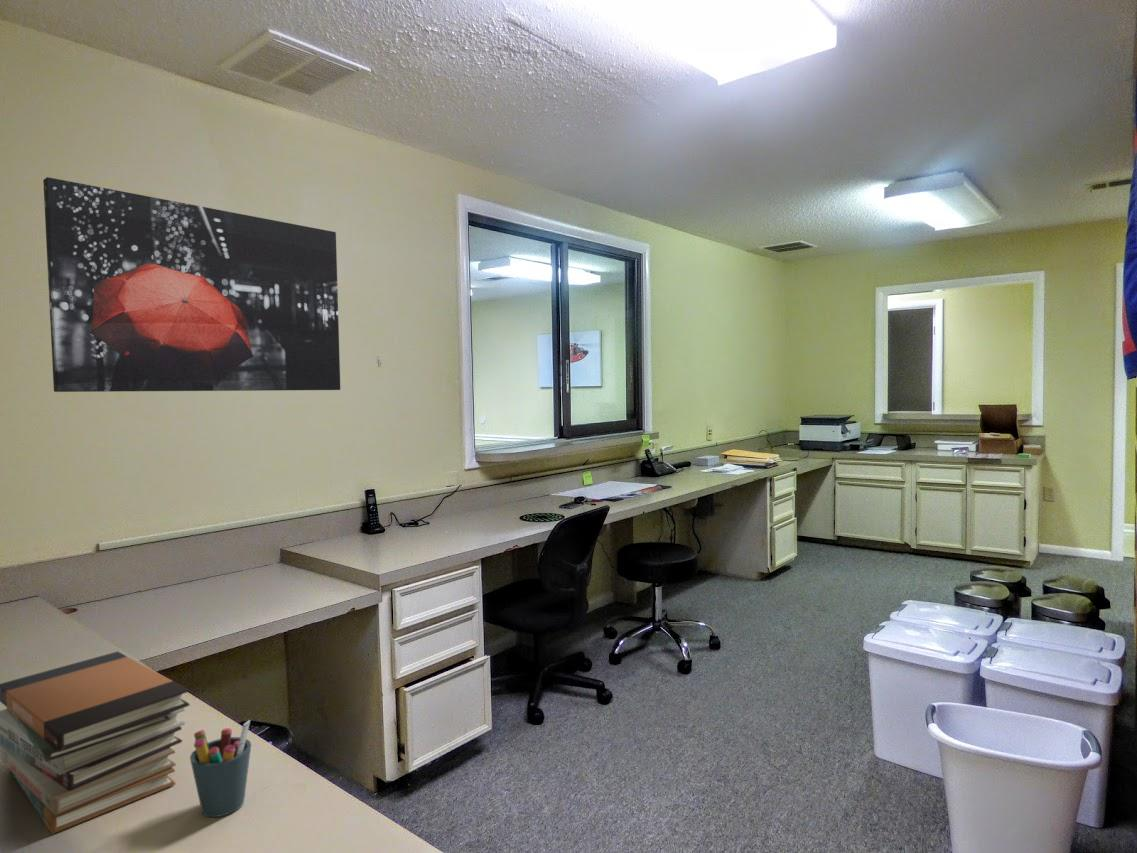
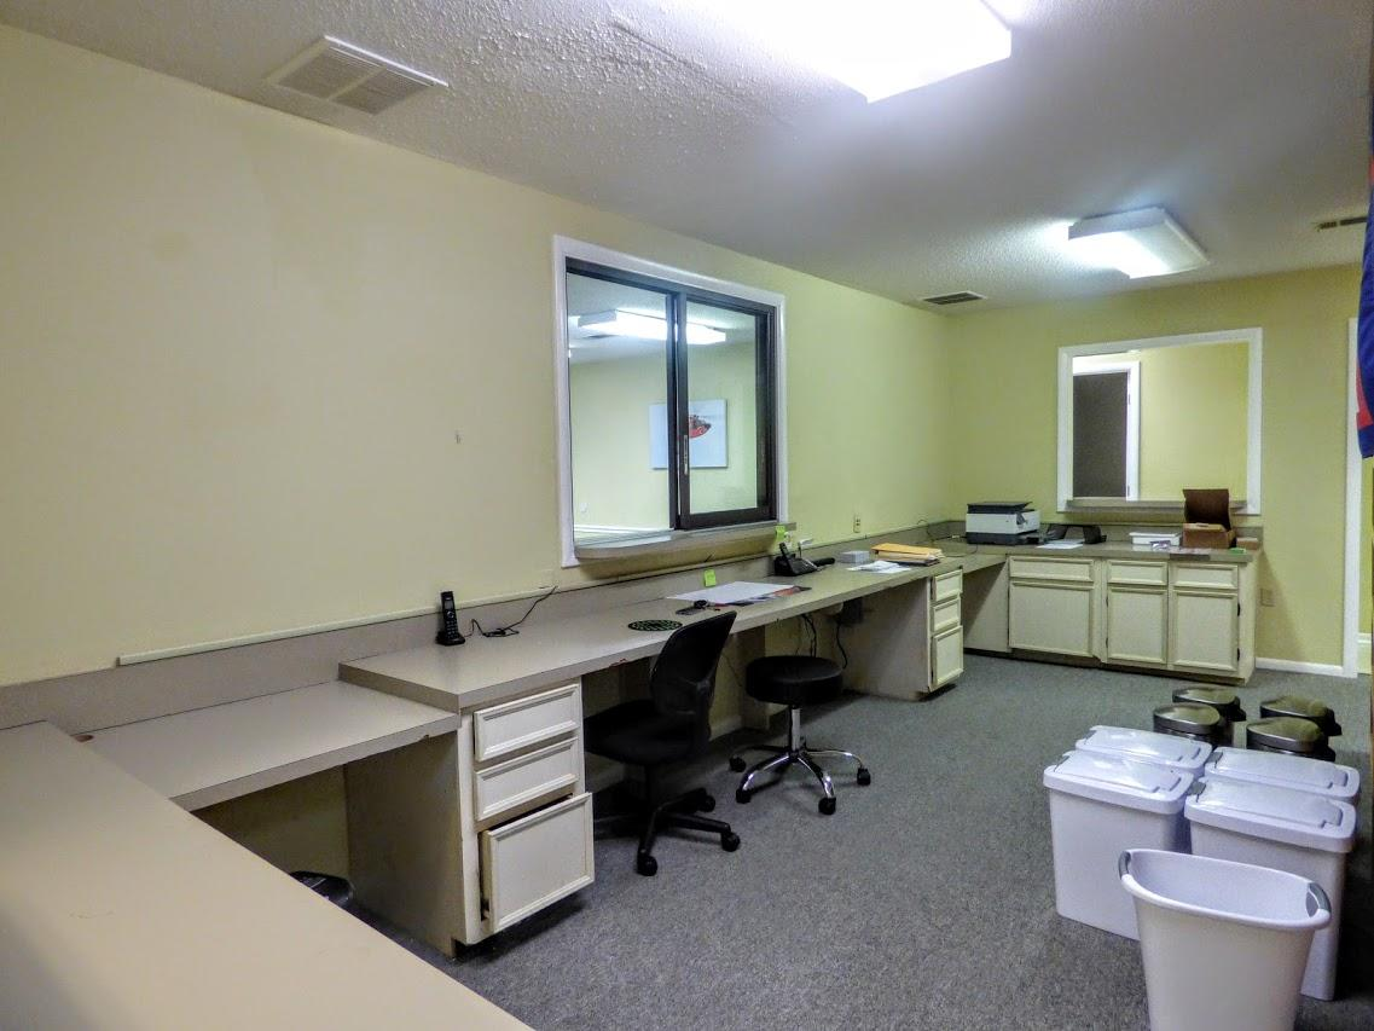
- pen holder [189,719,252,818]
- book stack [0,650,190,835]
- wall art [42,176,341,393]
